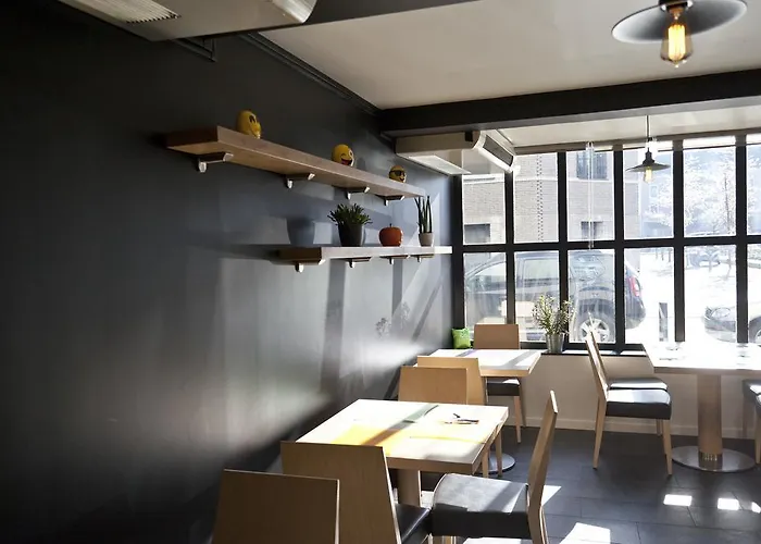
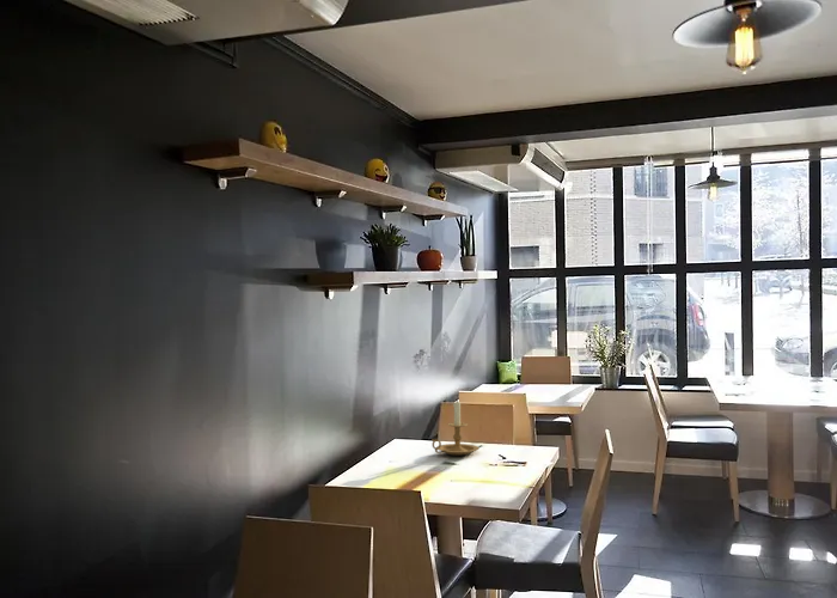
+ candle holder [430,398,481,457]
